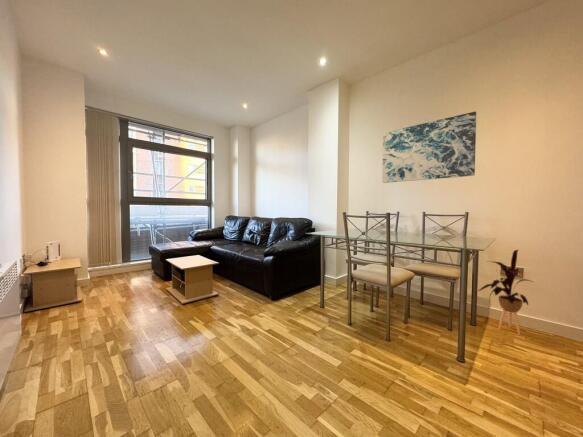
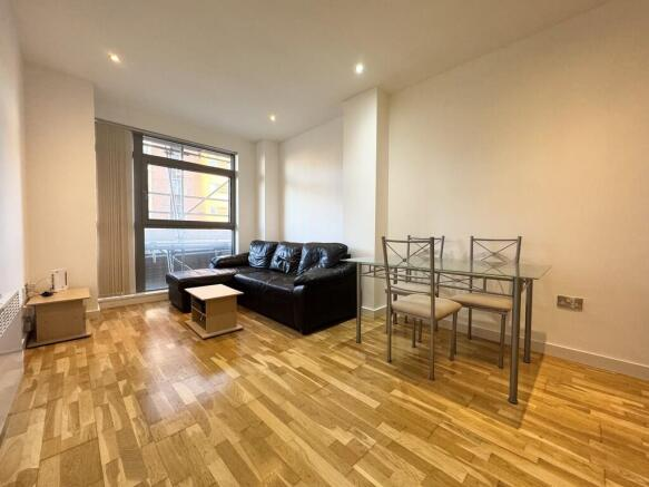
- wall art [381,110,477,184]
- house plant [477,249,534,336]
